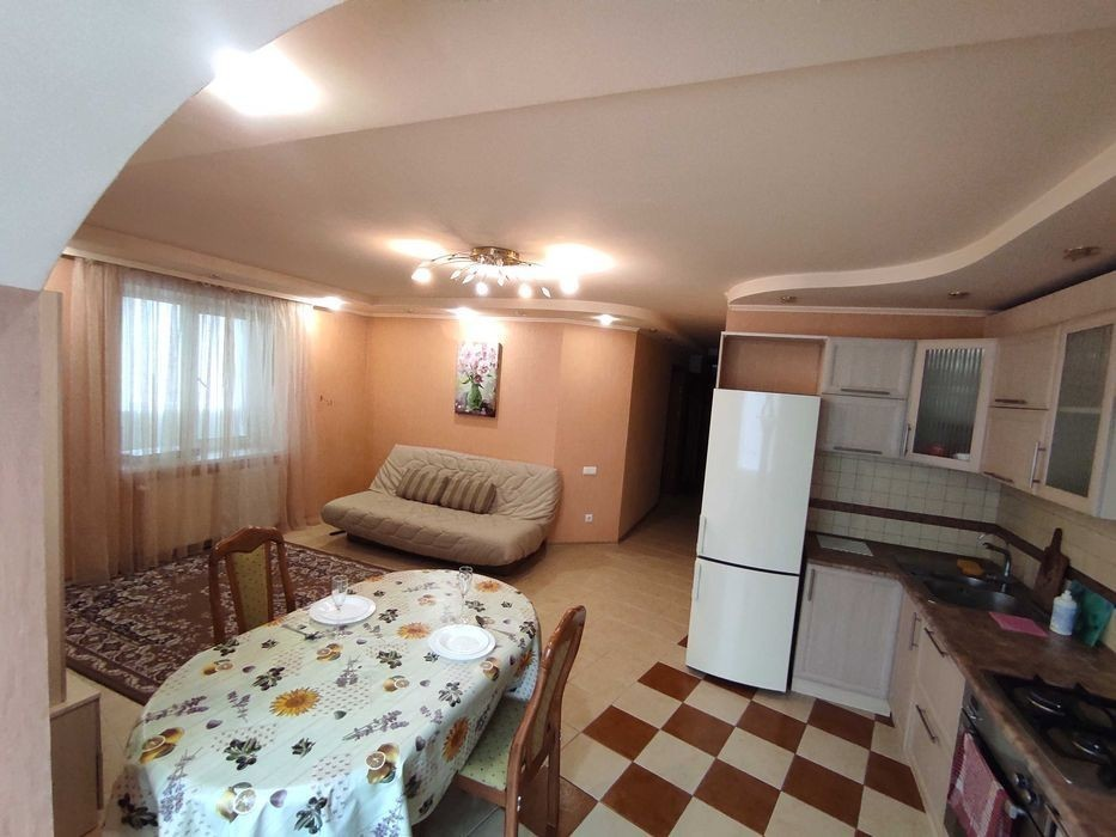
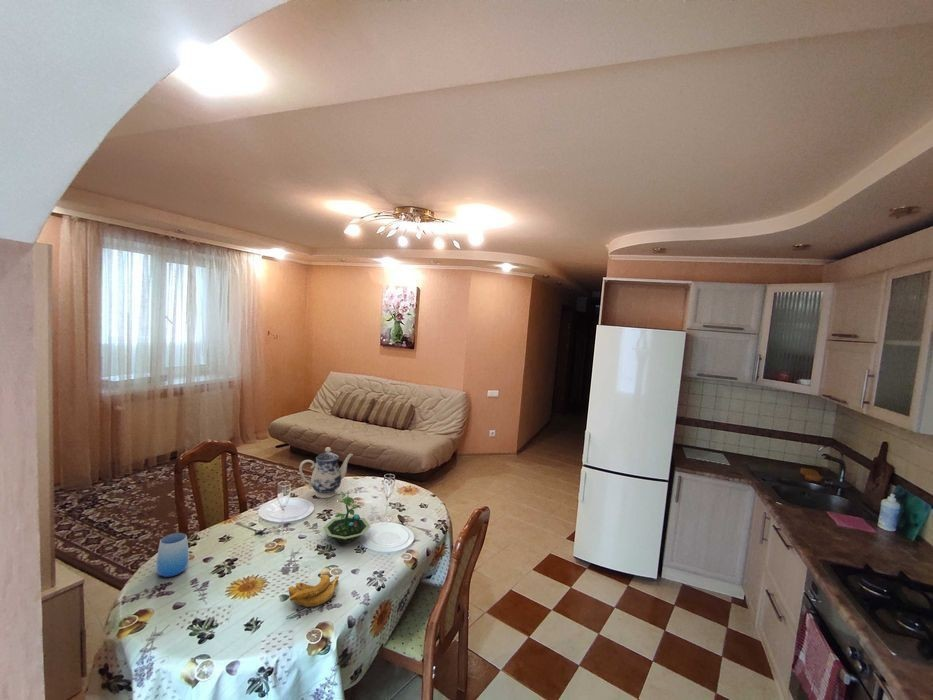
+ banana [288,573,340,608]
+ terrarium [322,493,371,544]
+ cup [155,532,190,578]
+ teapot [298,446,354,499]
